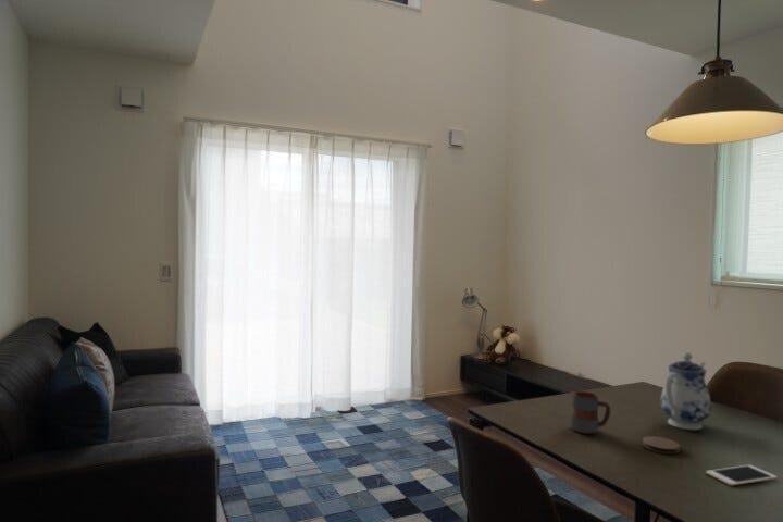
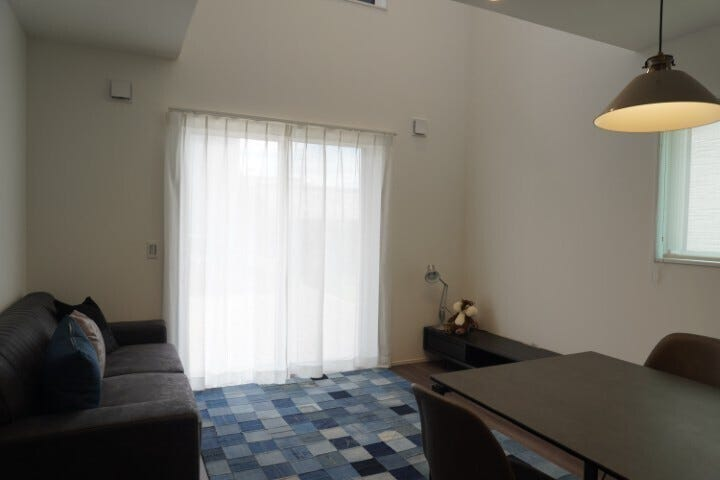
- mug [570,390,611,435]
- cell phone [705,464,779,487]
- teapot [660,351,712,431]
- coaster [642,435,681,455]
